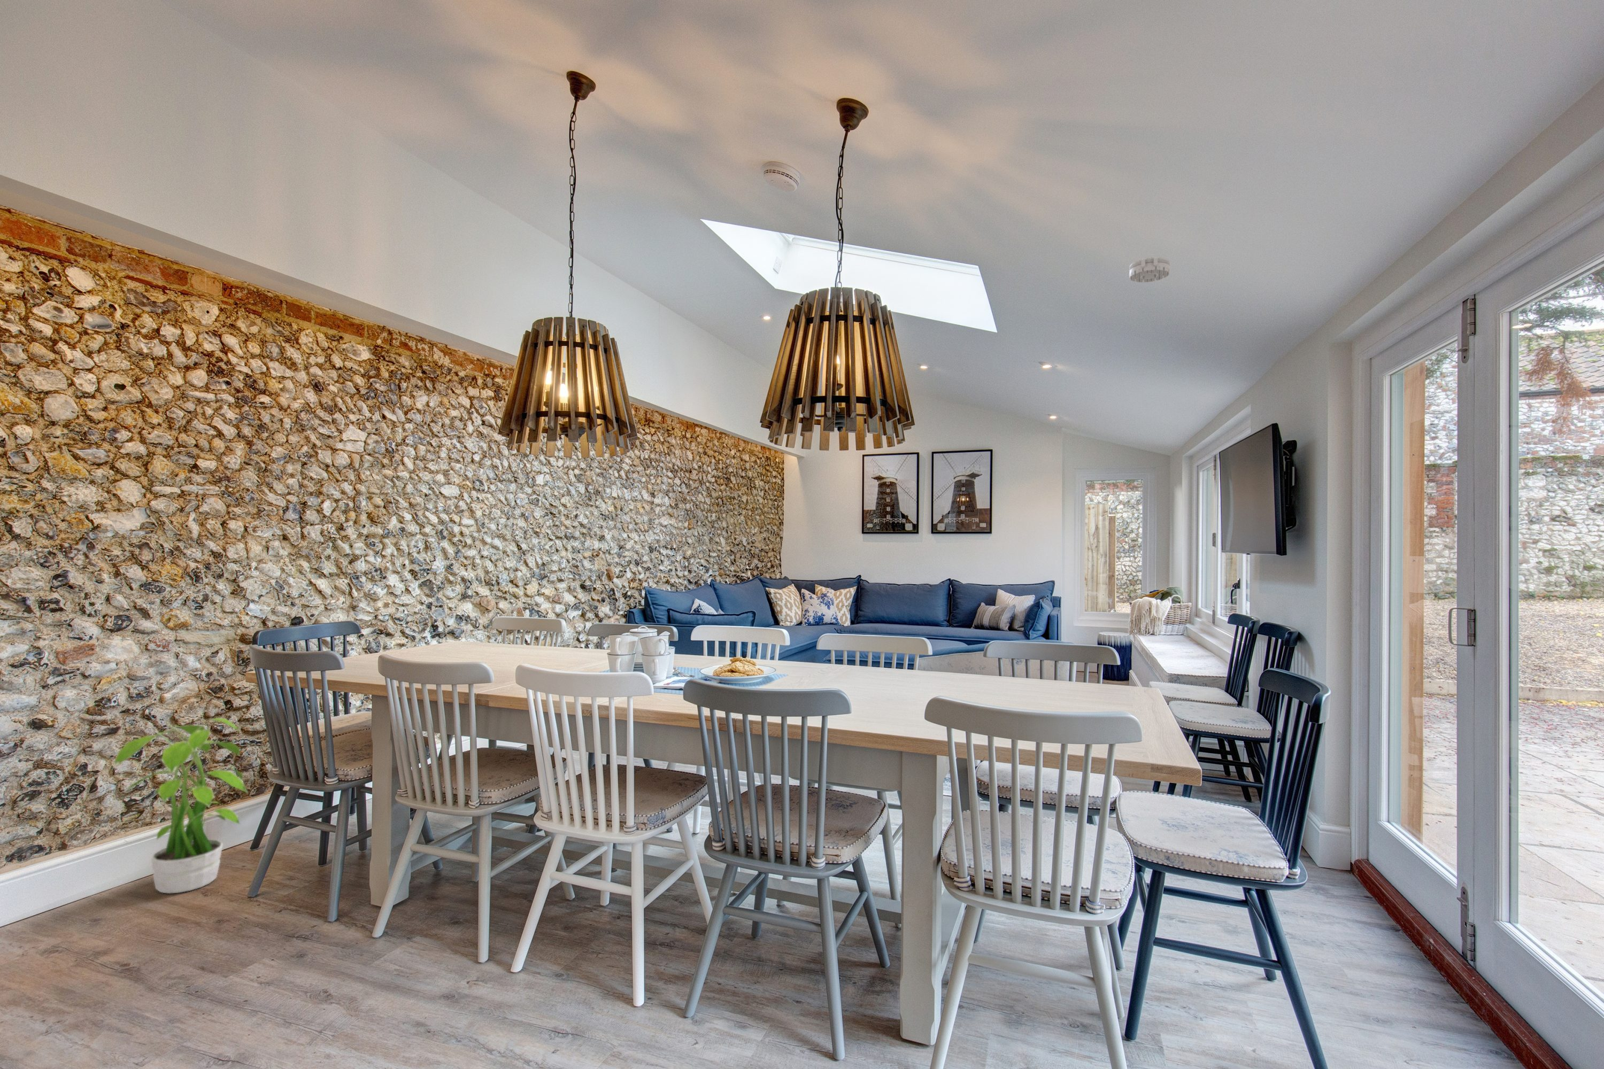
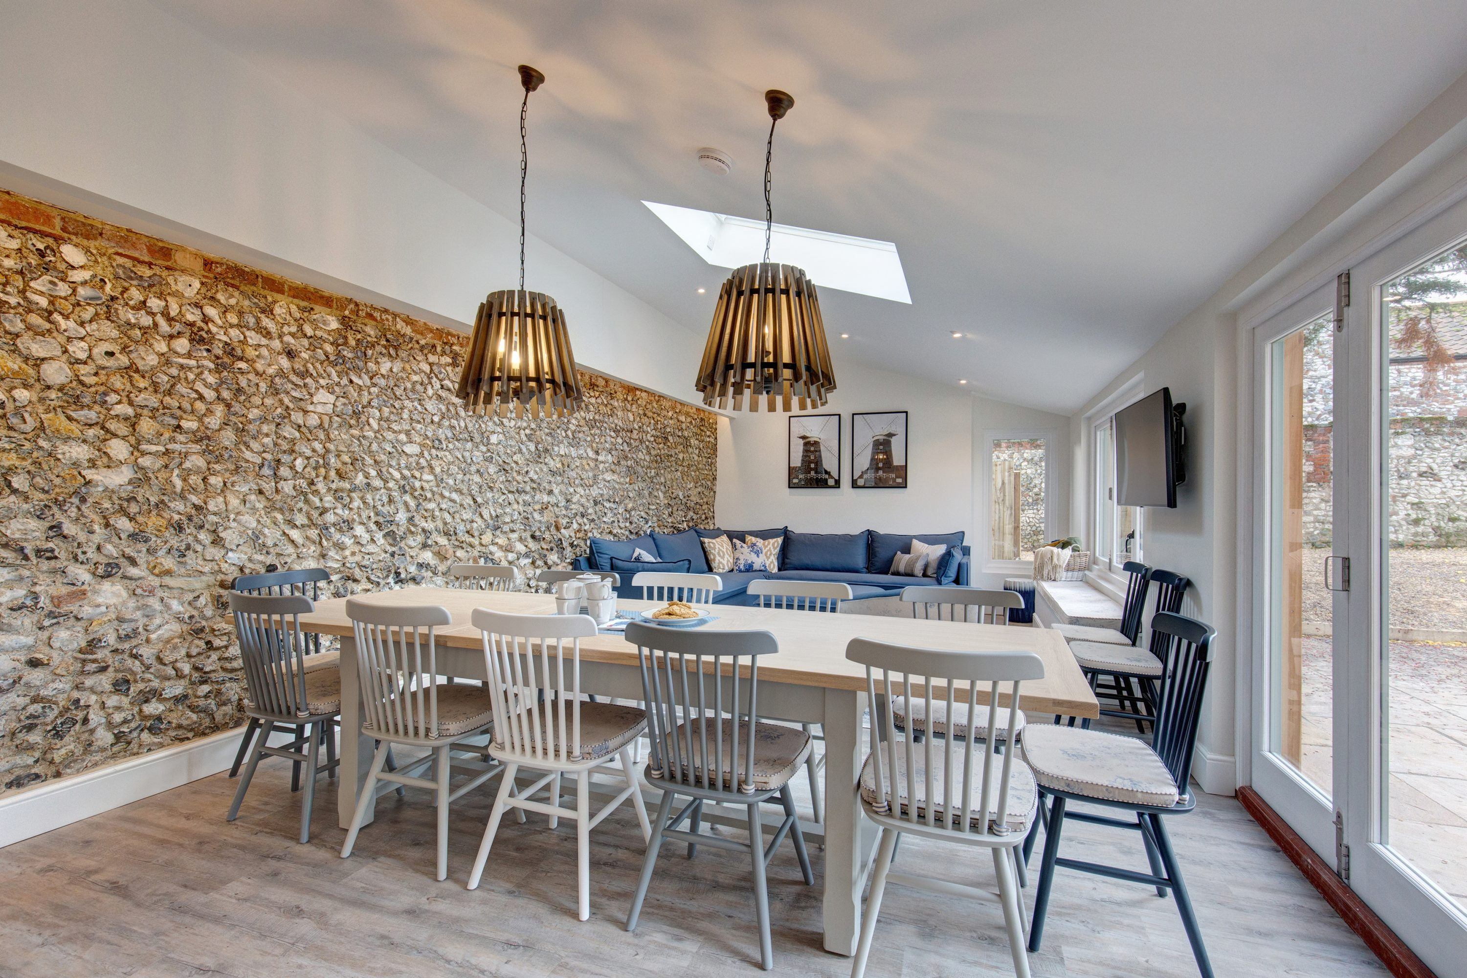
- smoke detector [1129,257,1171,283]
- potted plant [112,717,248,895]
